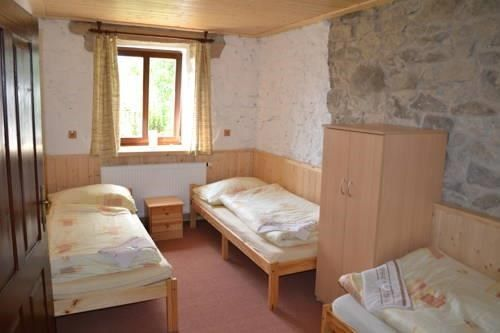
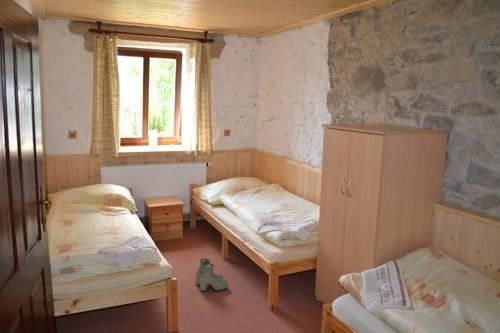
+ boots [195,257,229,292]
